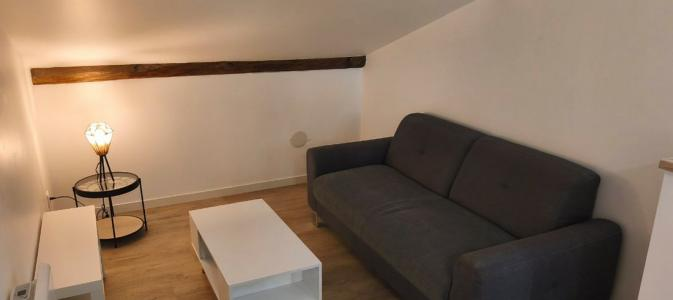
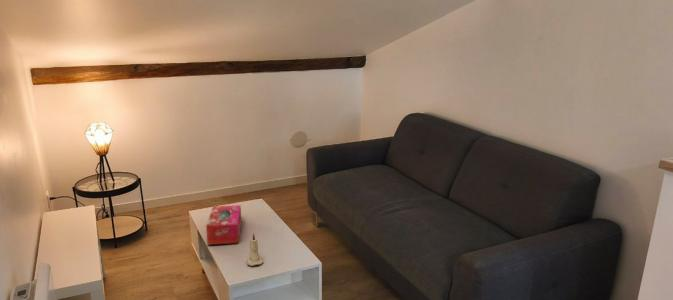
+ candle [246,232,264,267]
+ tissue box [205,204,242,246]
